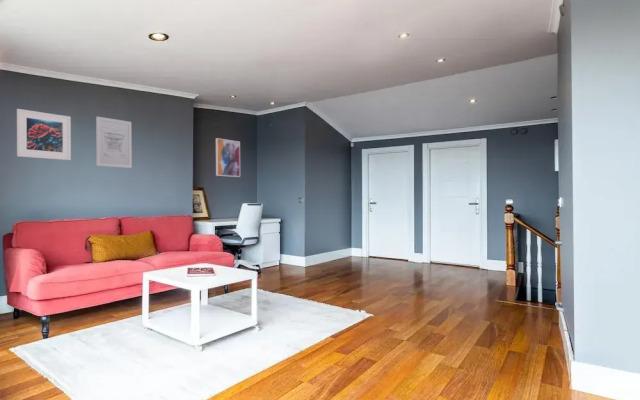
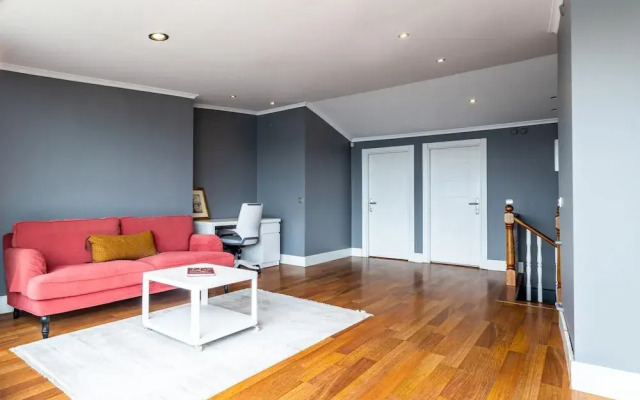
- wall art [215,137,241,178]
- wall art [95,115,133,169]
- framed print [16,108,72,161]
